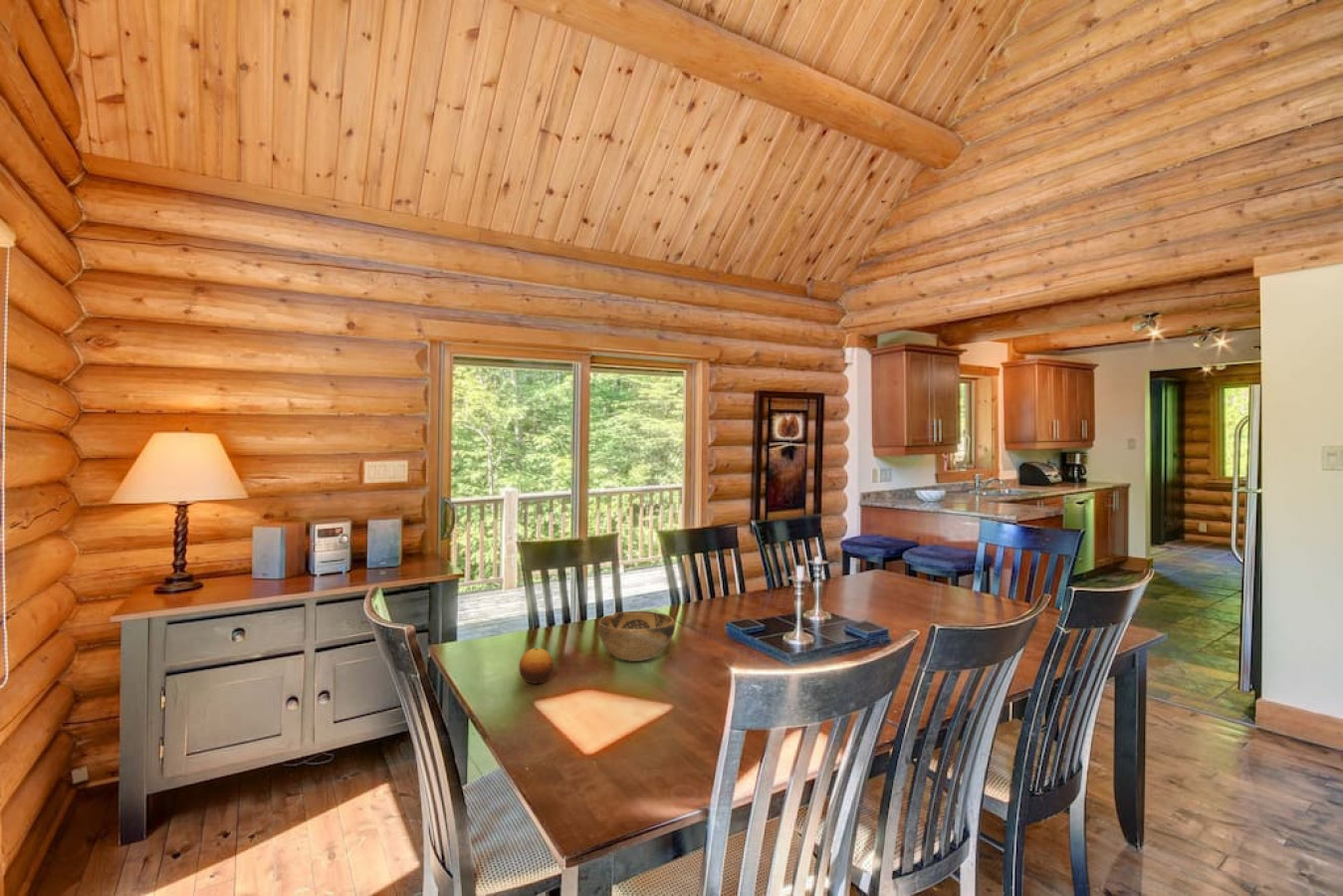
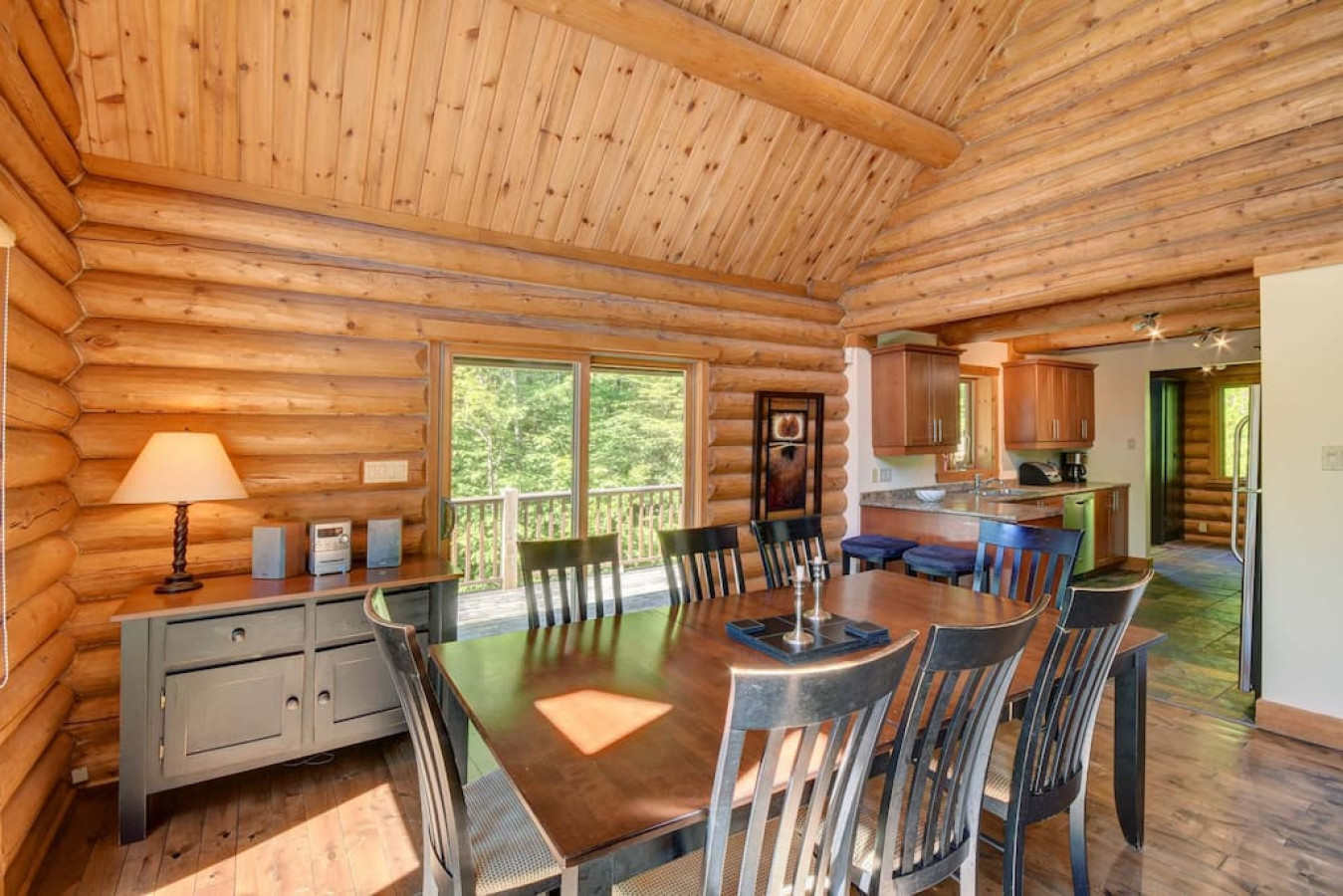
- fruit [518,647,555,685]
- decorative bowl [597,610,676,662]
